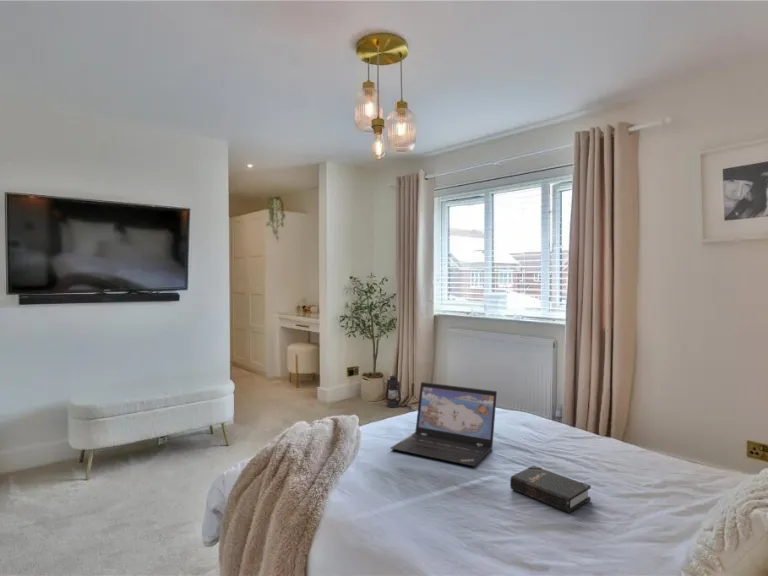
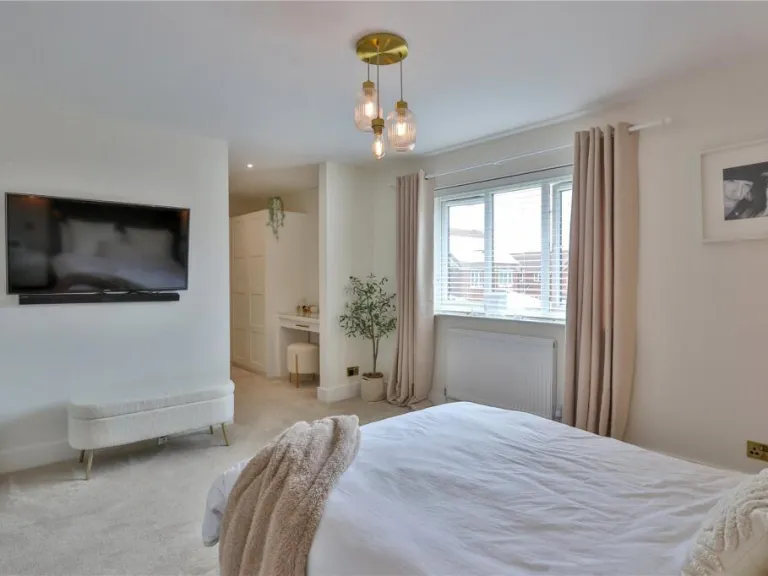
- lantern [385,375,404,409]
- laptop [389,381,498,468]
- hardback book [509,464,592,514]
